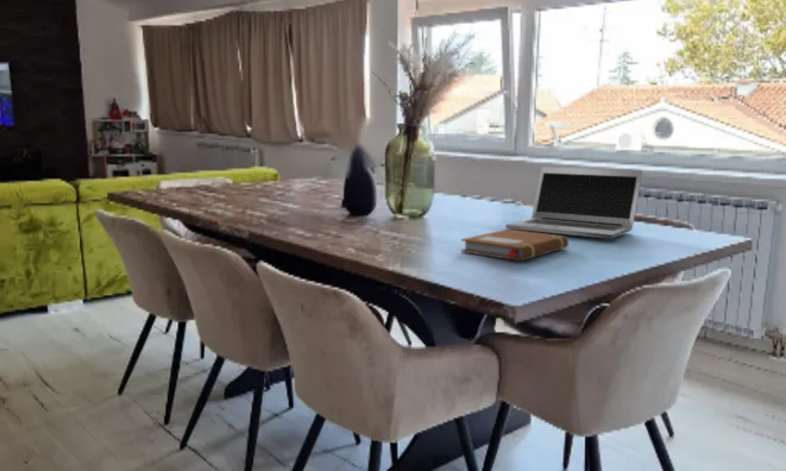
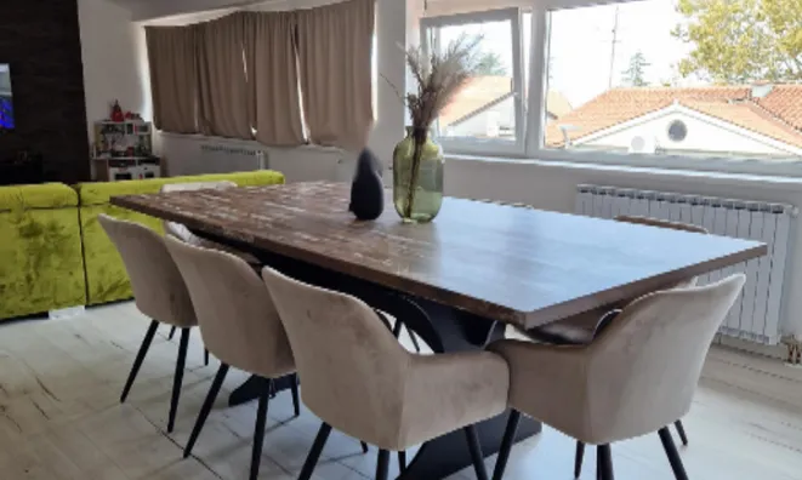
- notebook [460,228,570,262]
- laptop [504,165,643,240]
